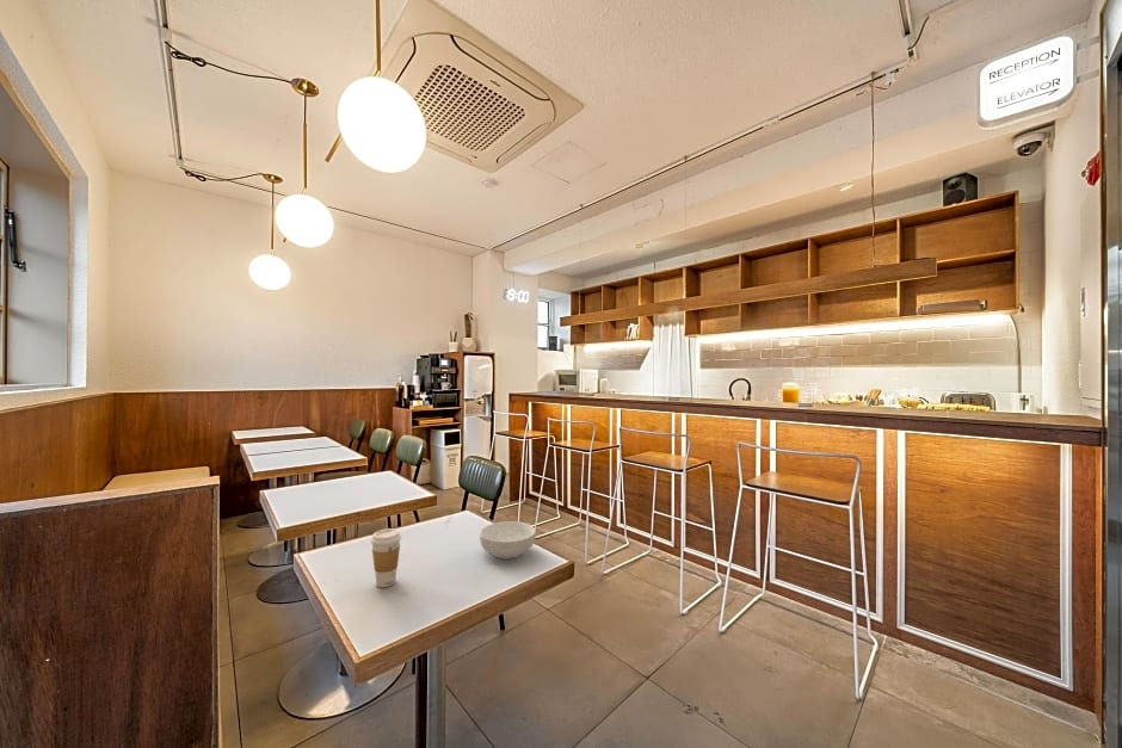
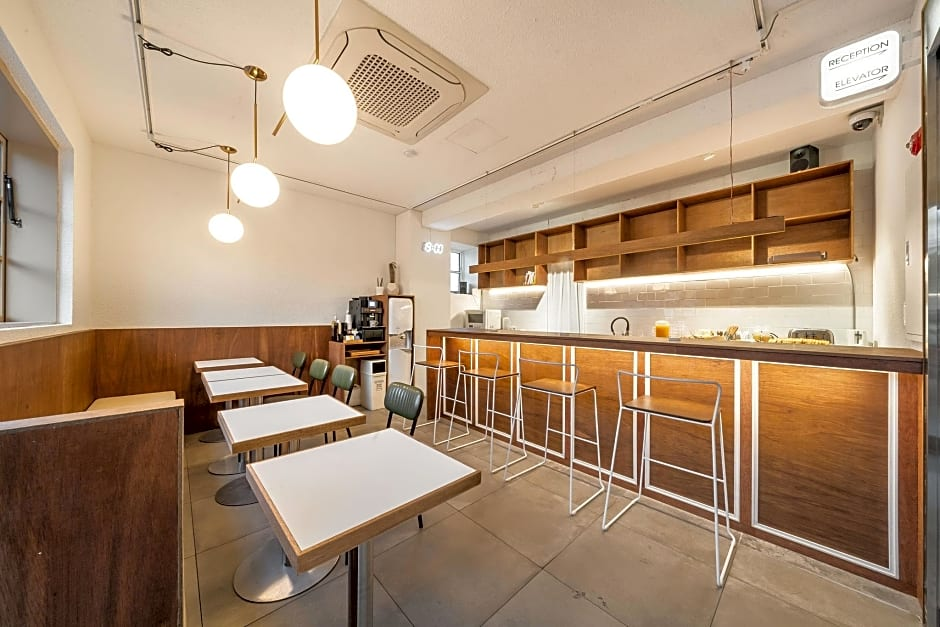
- coffee cup [370,527,402,588]
- cereal bowl [479,520,537,561]
